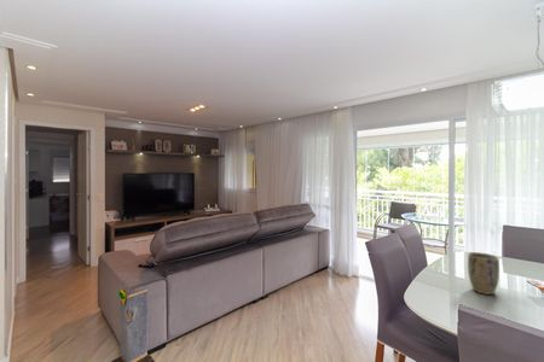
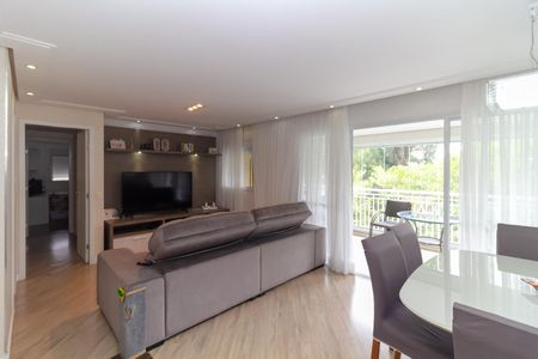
- plant pot [467,251,500,296]
